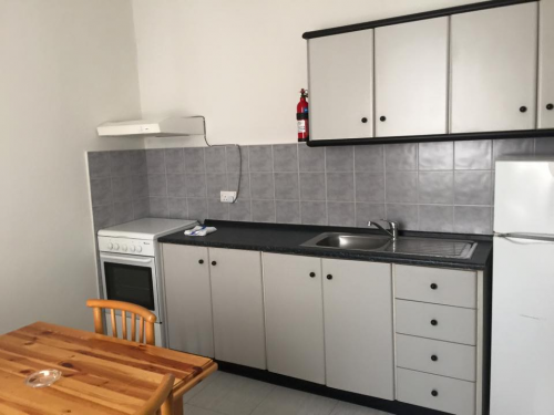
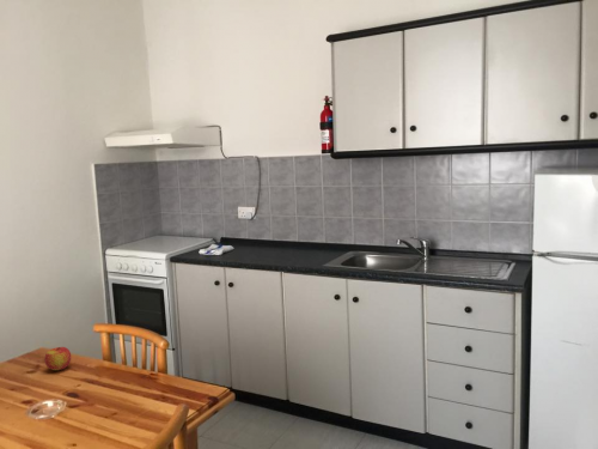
+ apple [43,346,72,371]
